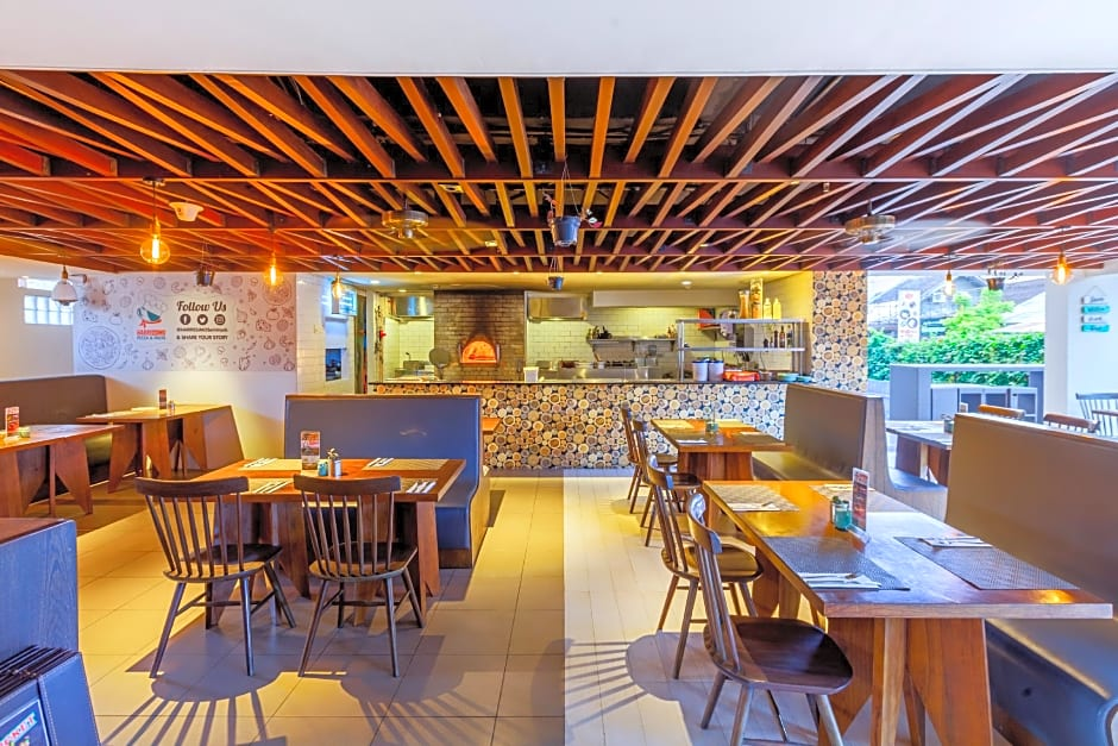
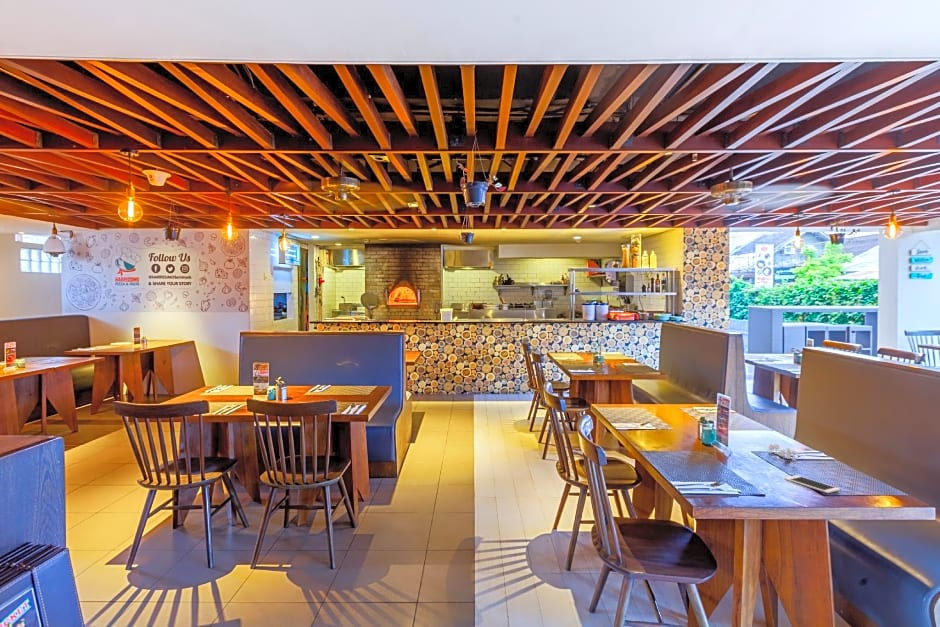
+ cell phone [784,474,841,494]
+ drinking glass [768,444,798,462]
